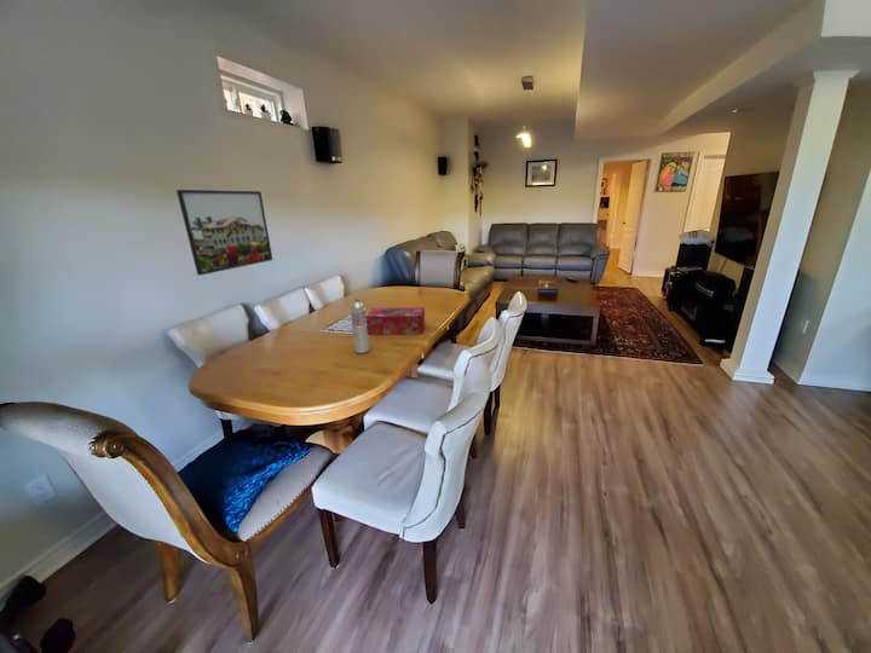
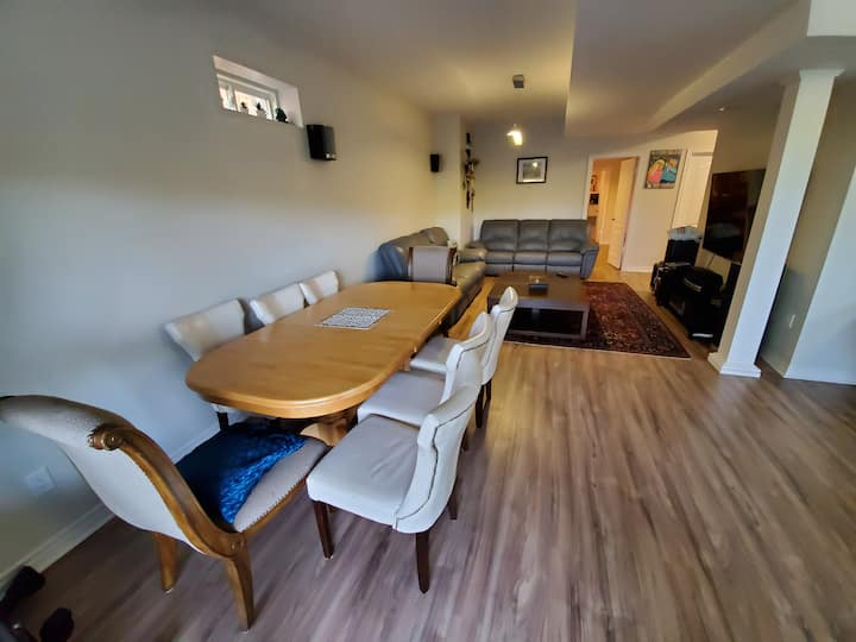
- tissue box [365,306,426,336]
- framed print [175,189,273,277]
- water bottle [348,297,370,354]
